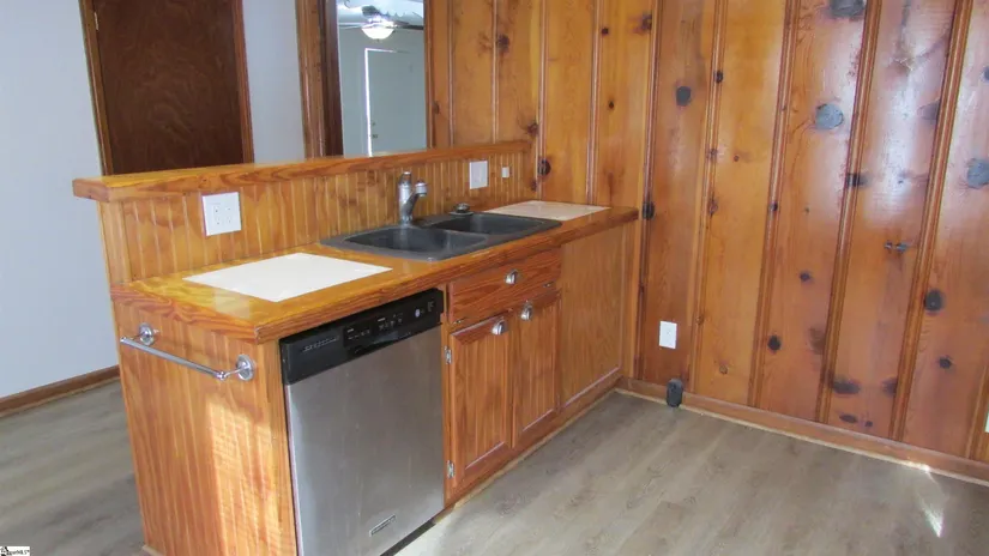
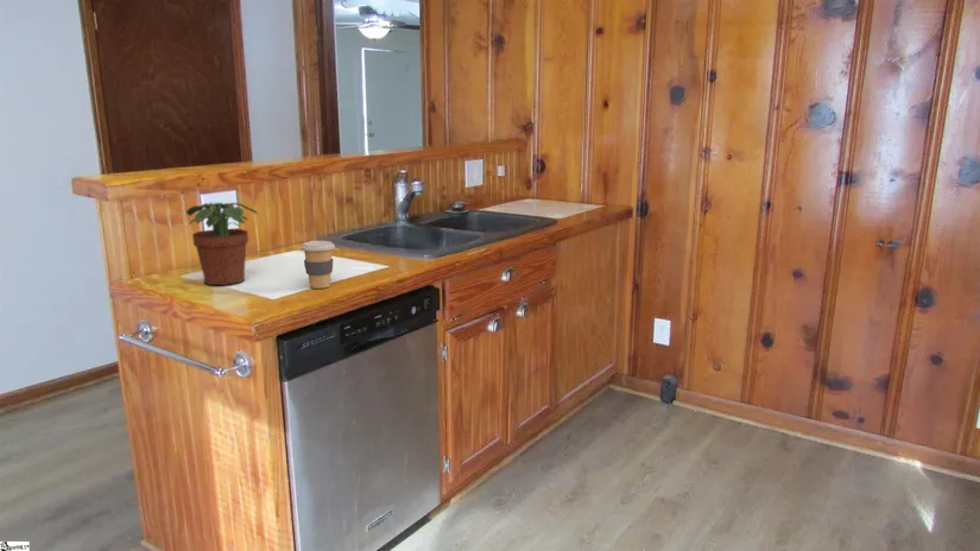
+ potted plant [185,201,259,286]
+ coffee cup [299,240,336,290]
